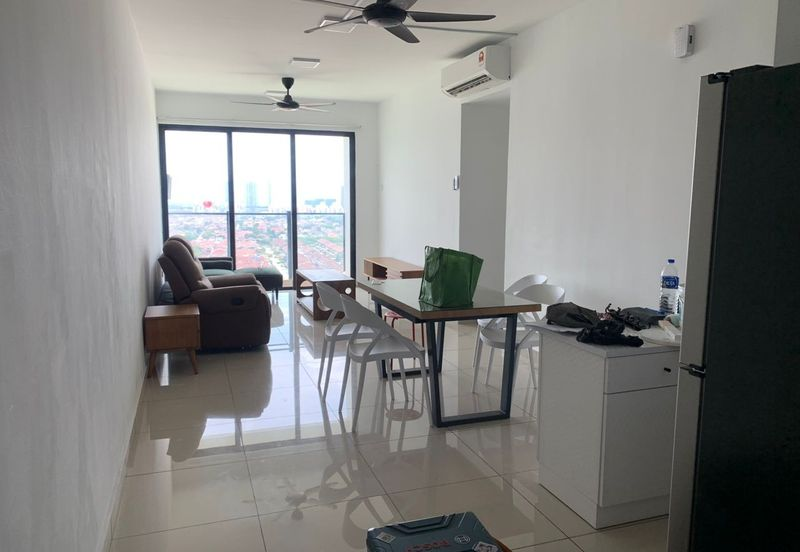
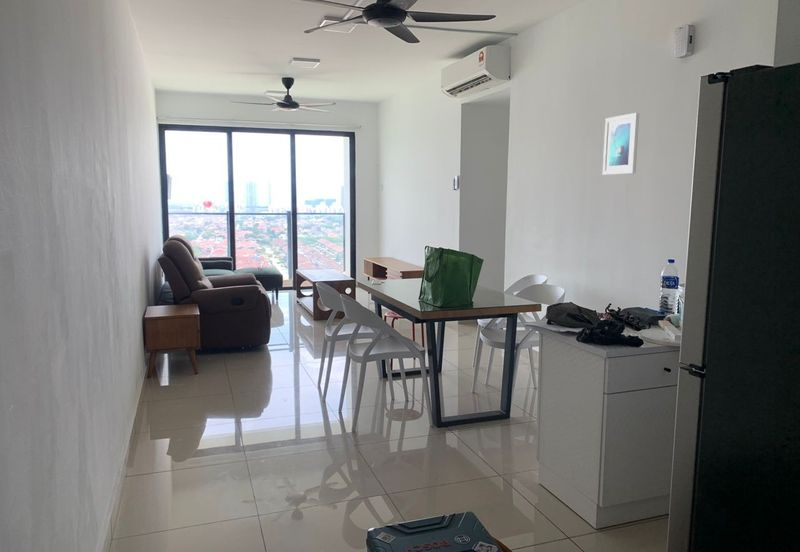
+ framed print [602,112,640,176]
